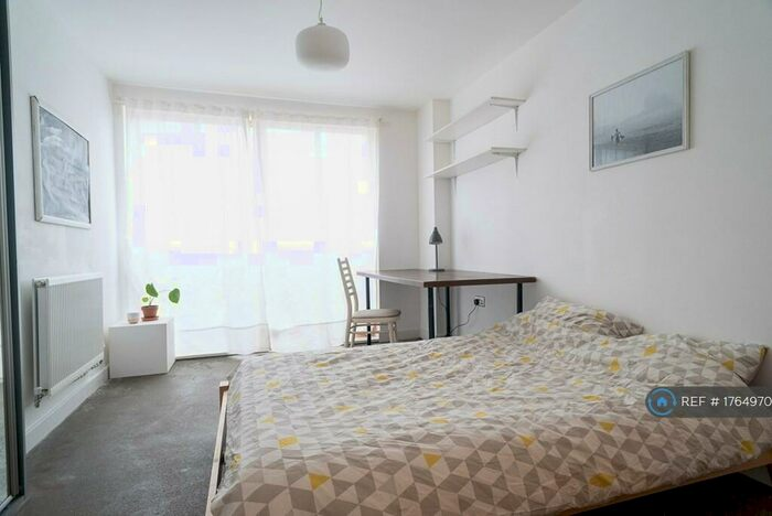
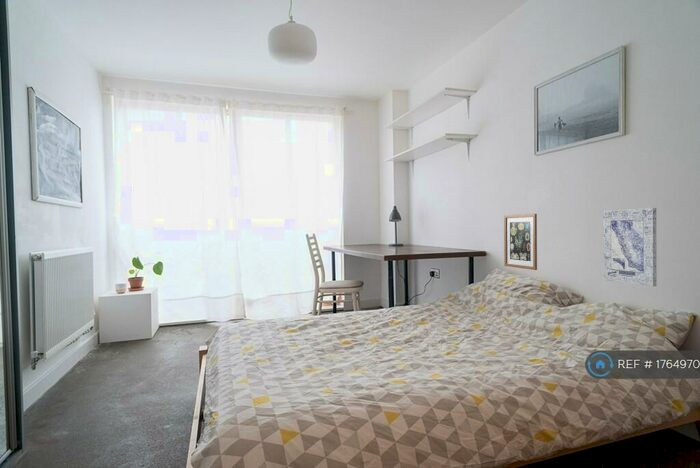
+ wall art [503,213,538,271]
+ wall art [603,207,658,288]
